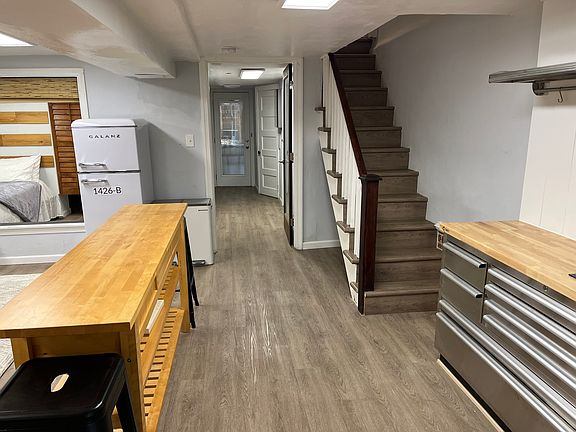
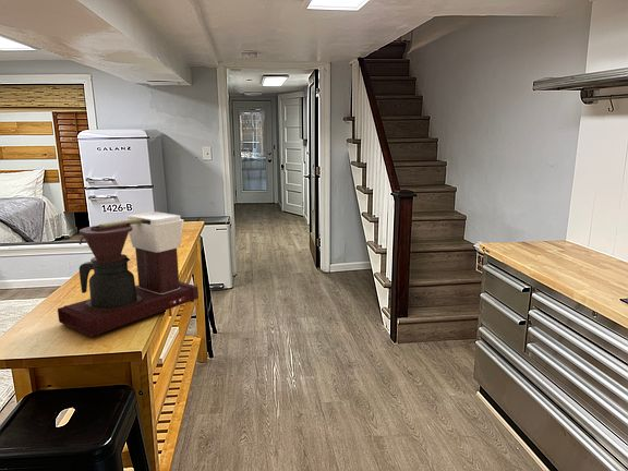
+ coffee maker [57,210,200,338]
